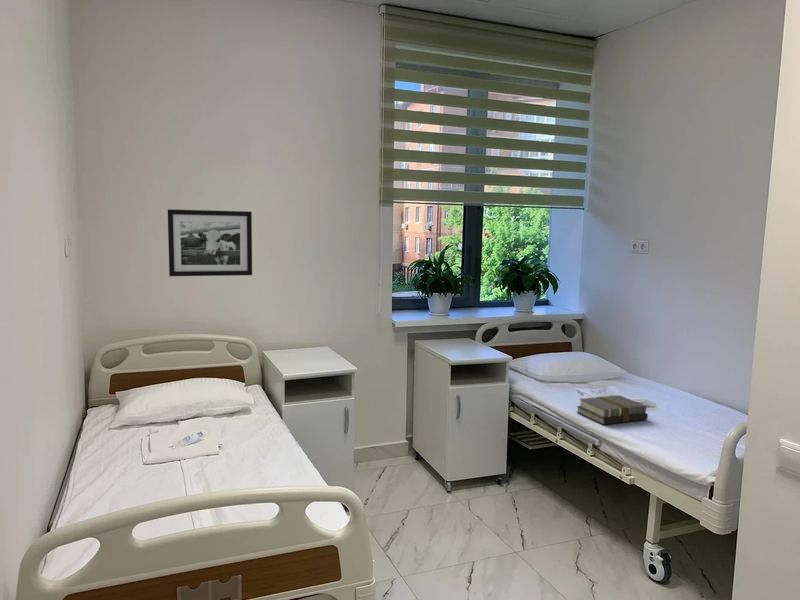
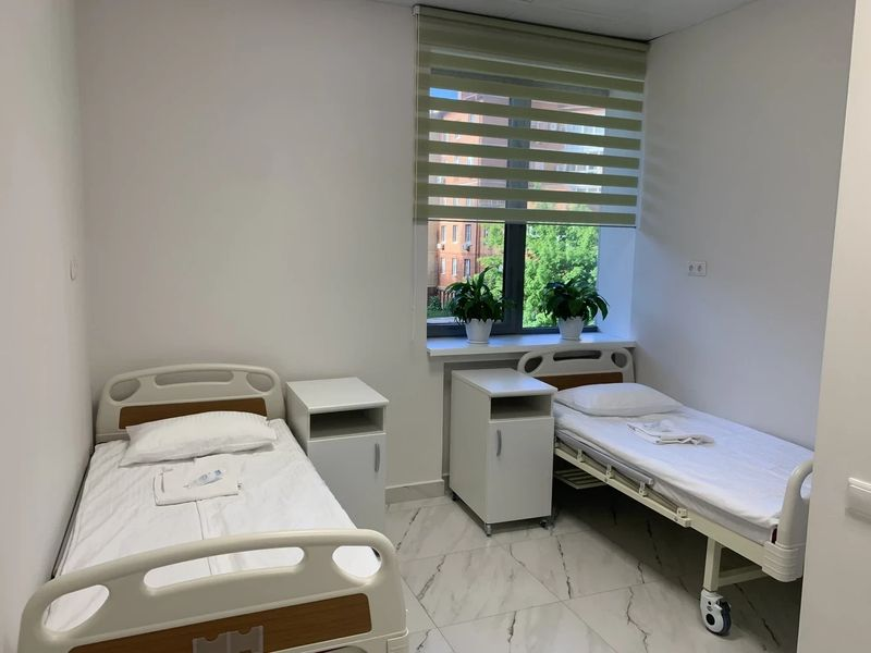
- book [576,394,649,426]
- picture frame [167,208,253,277]
